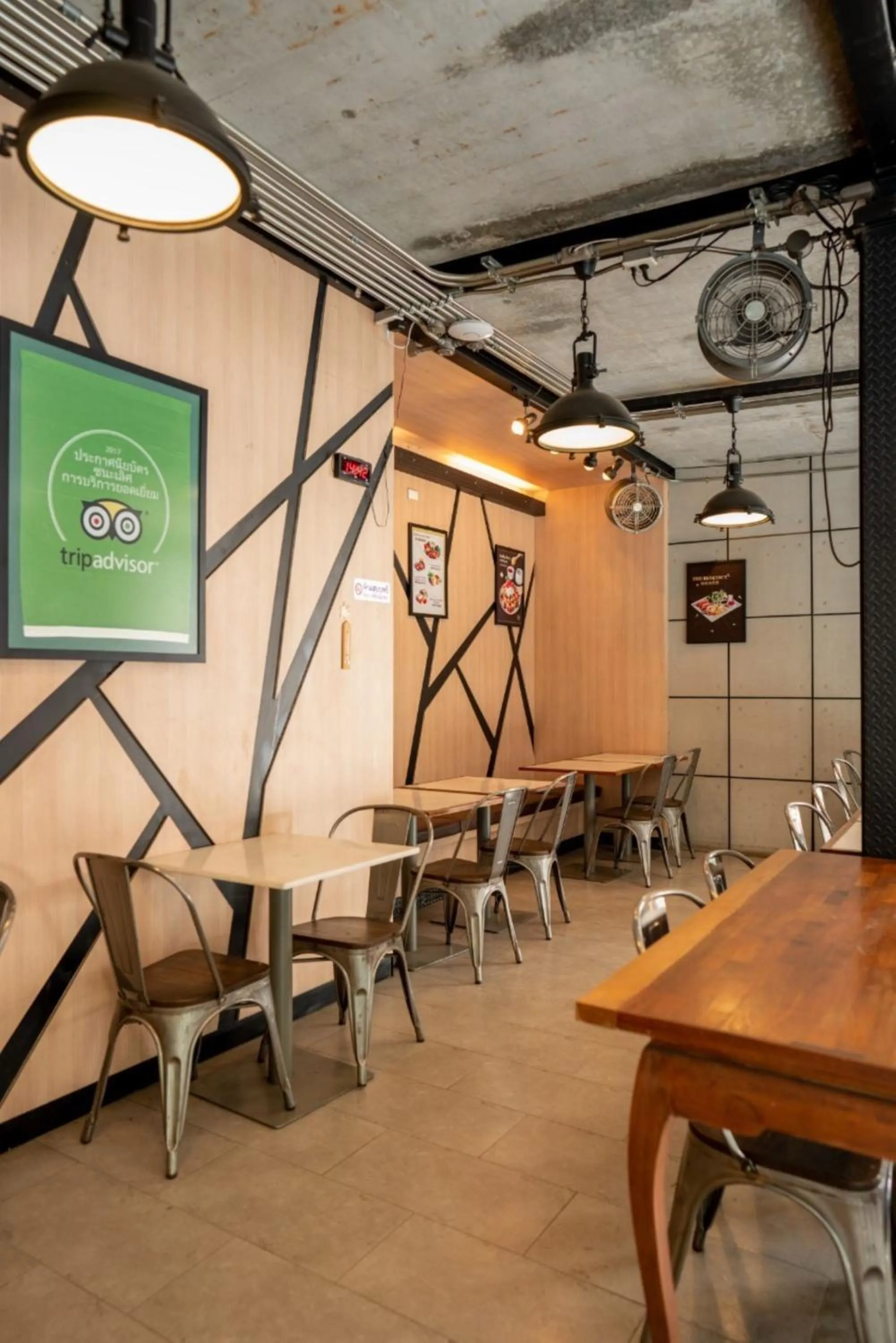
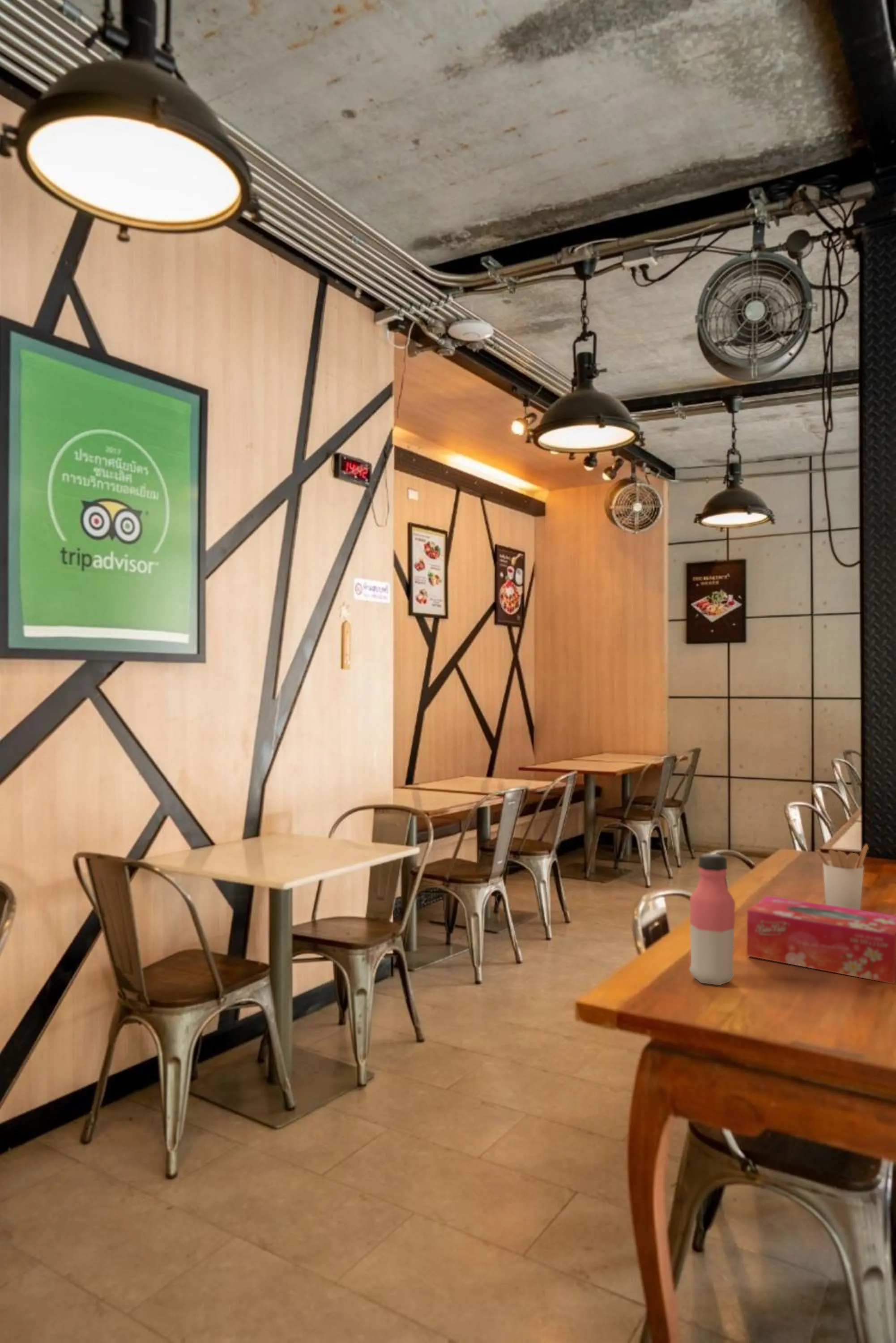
+ water bottle [689,853,736,986]
+ utensil holder [815,844,869,910]
+ tissue box [747,895,896,984]
